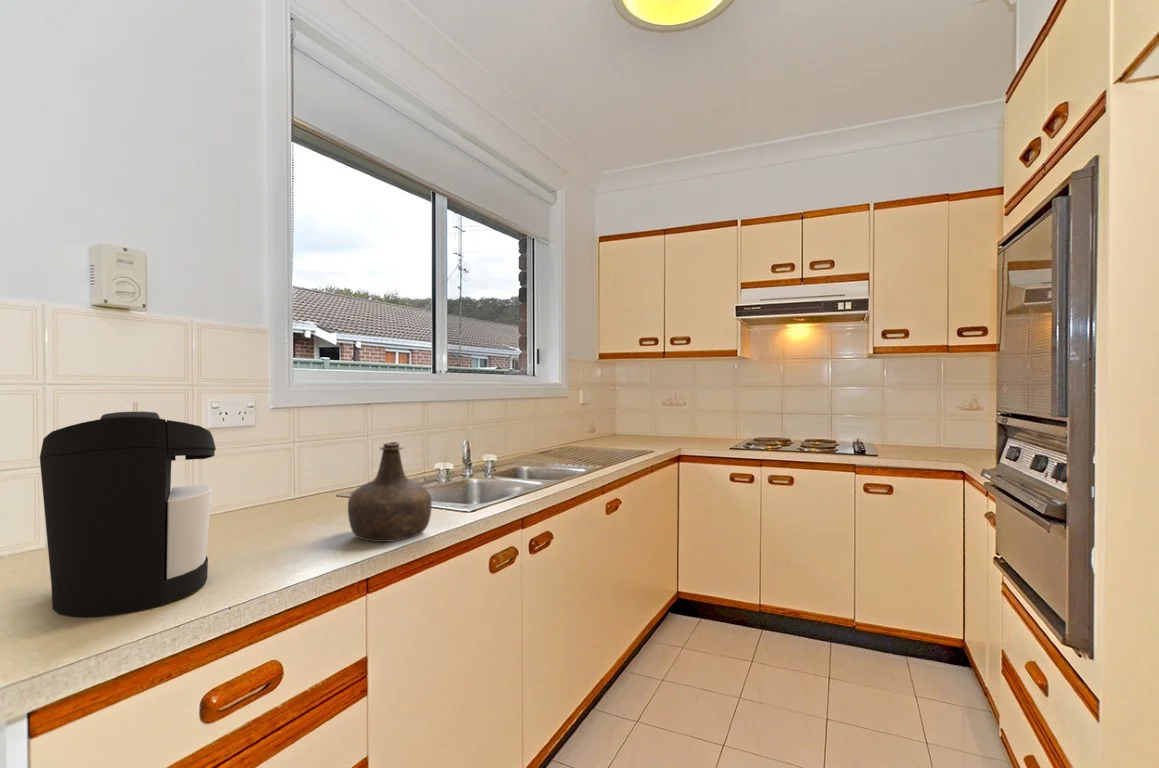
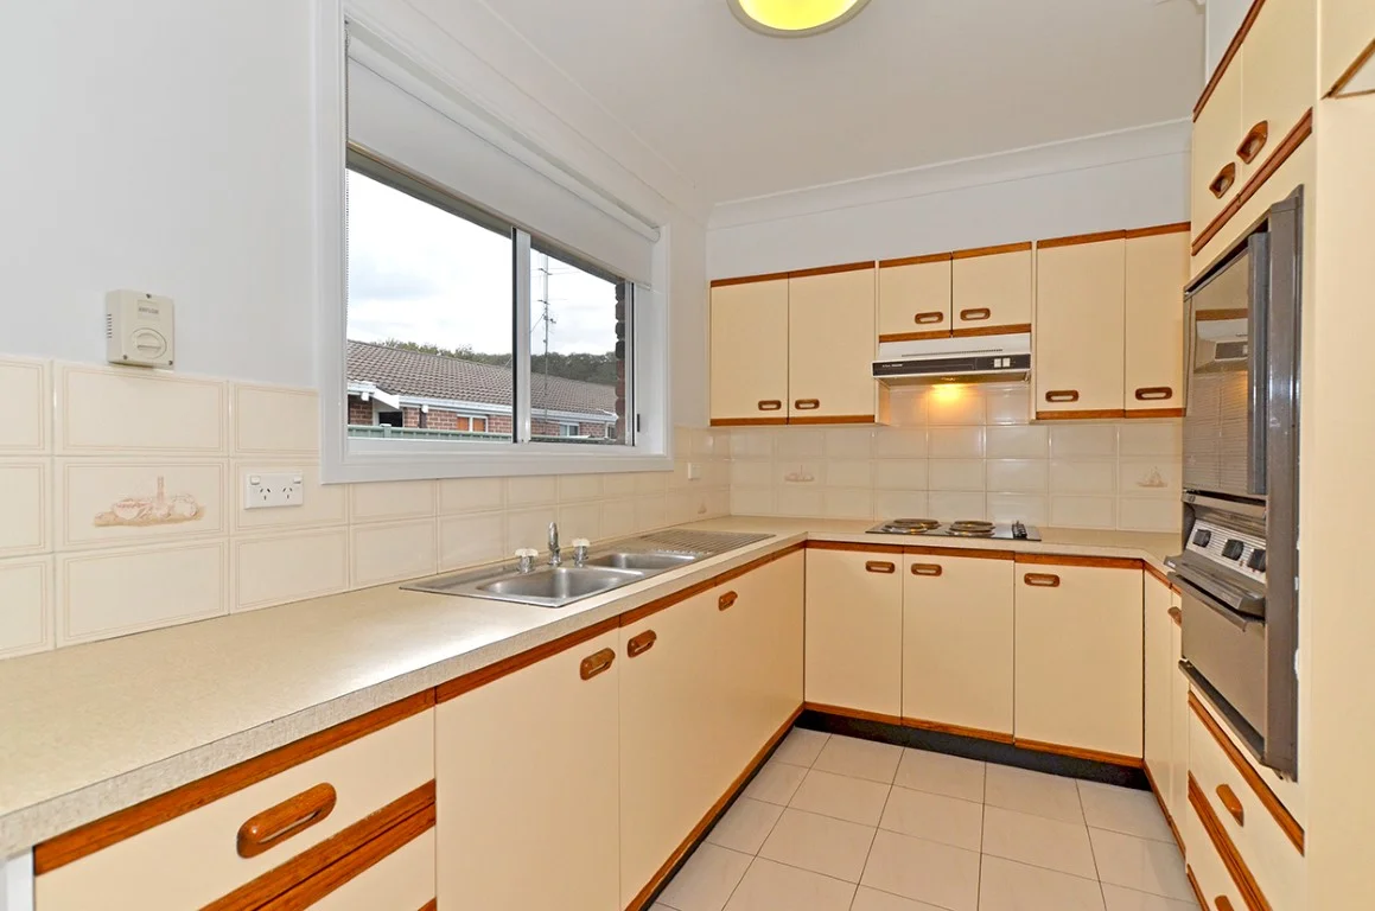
- coffee maker [39,411,217,618]
- bottle [347,441,433,543]
